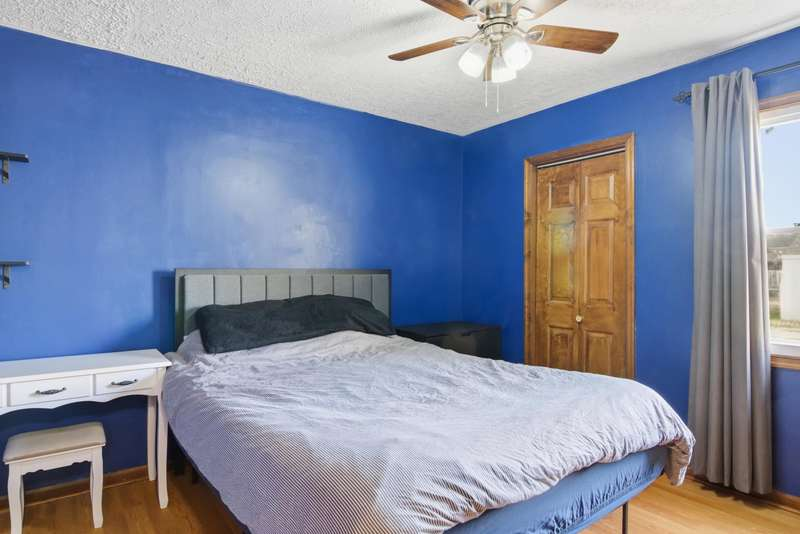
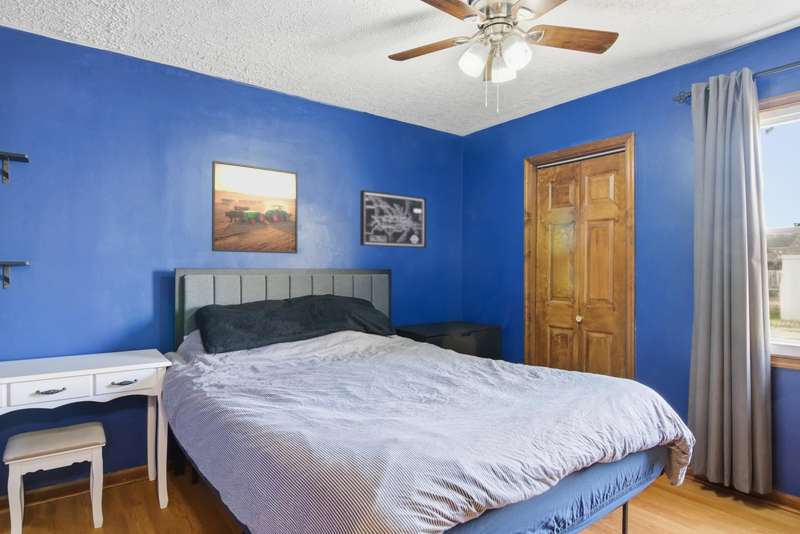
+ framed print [211,160,299,255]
+ wall art [359,189,427,249]
